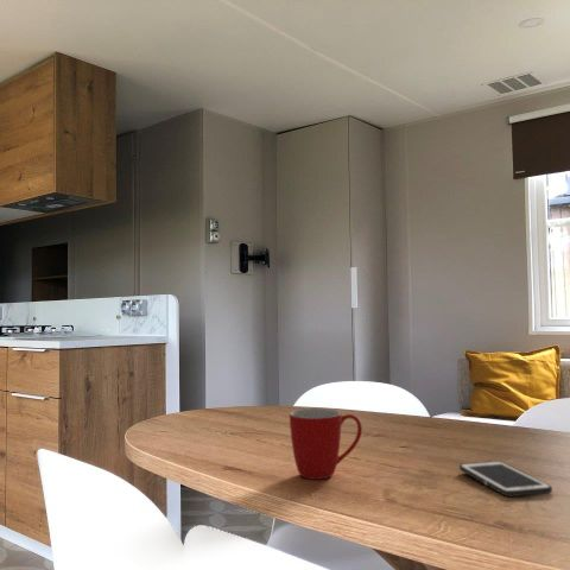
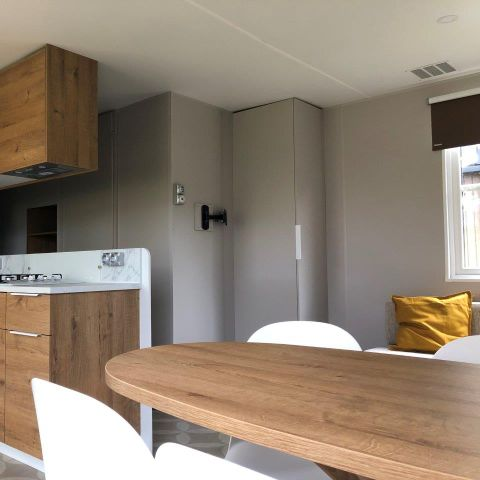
- mug [289,407,363,481]
- cell phone [458,460,553,498]
